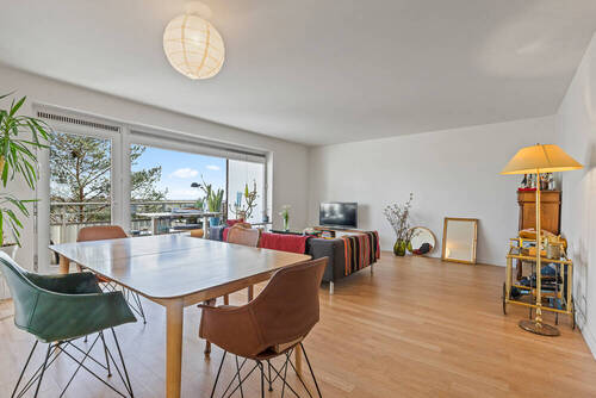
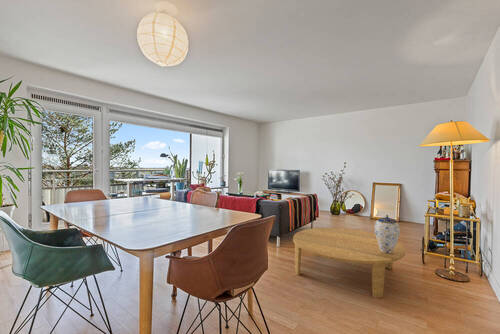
+ coffee table [292,227,406,299]
+ decorative urn [374,214,401,254]
